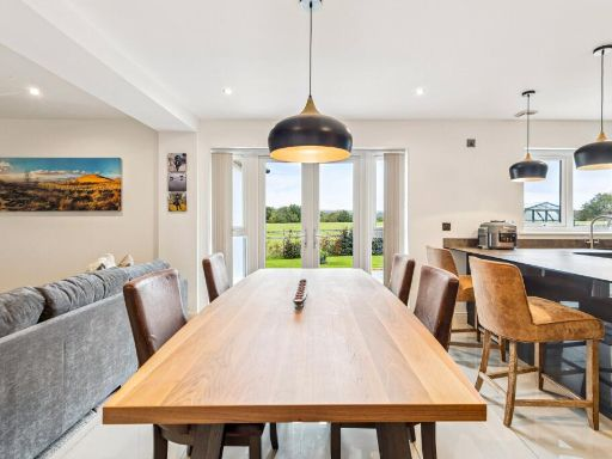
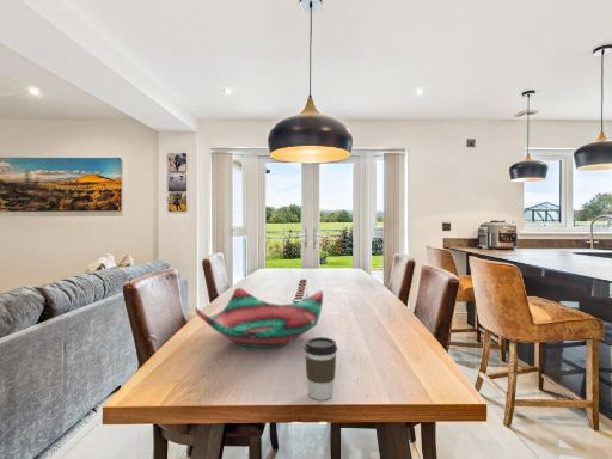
+ decorative bowl [195,287,324,349]
+ coffee cup [304,336,338,402]
